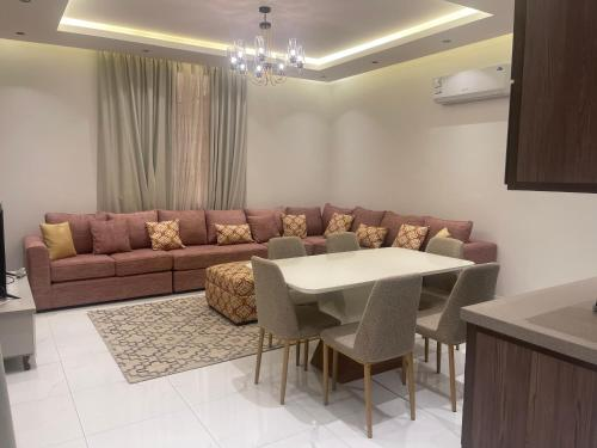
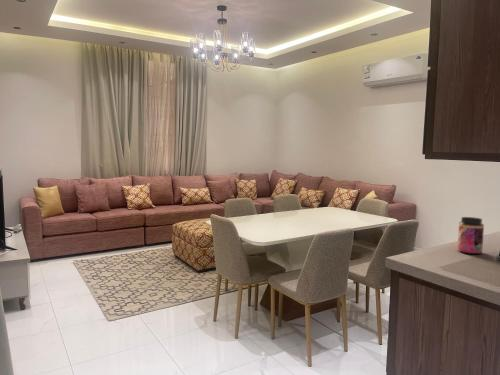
+ jar [457,216,485,255]
